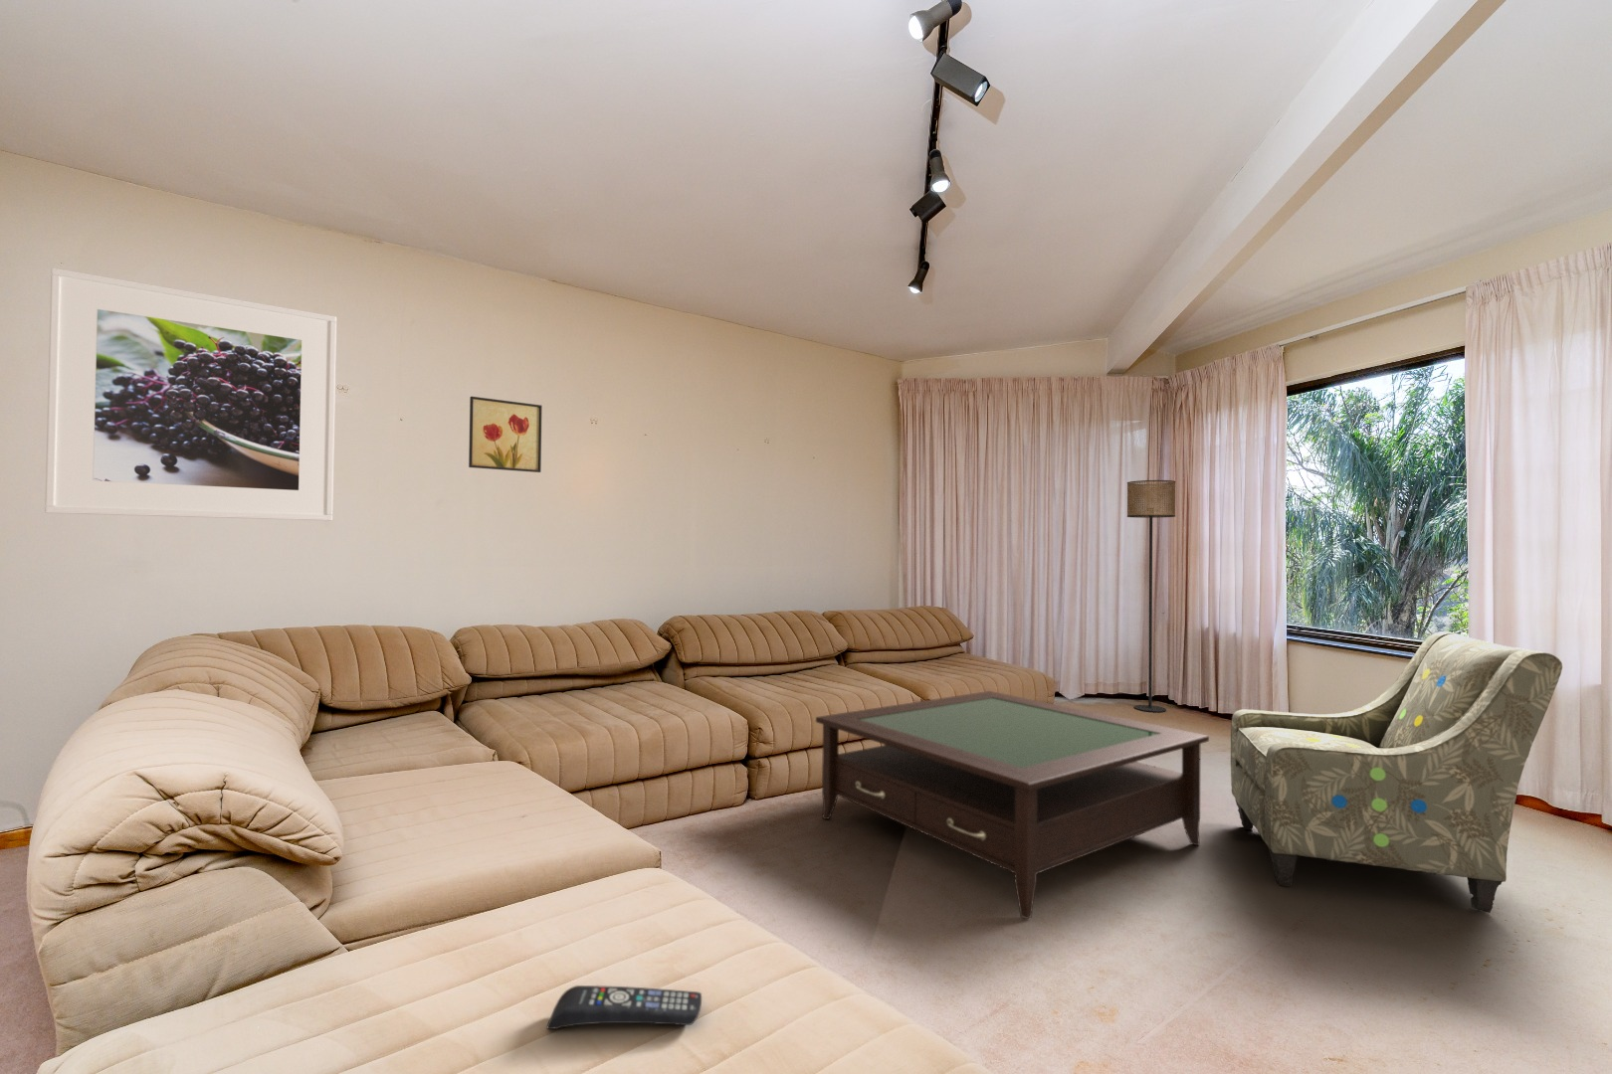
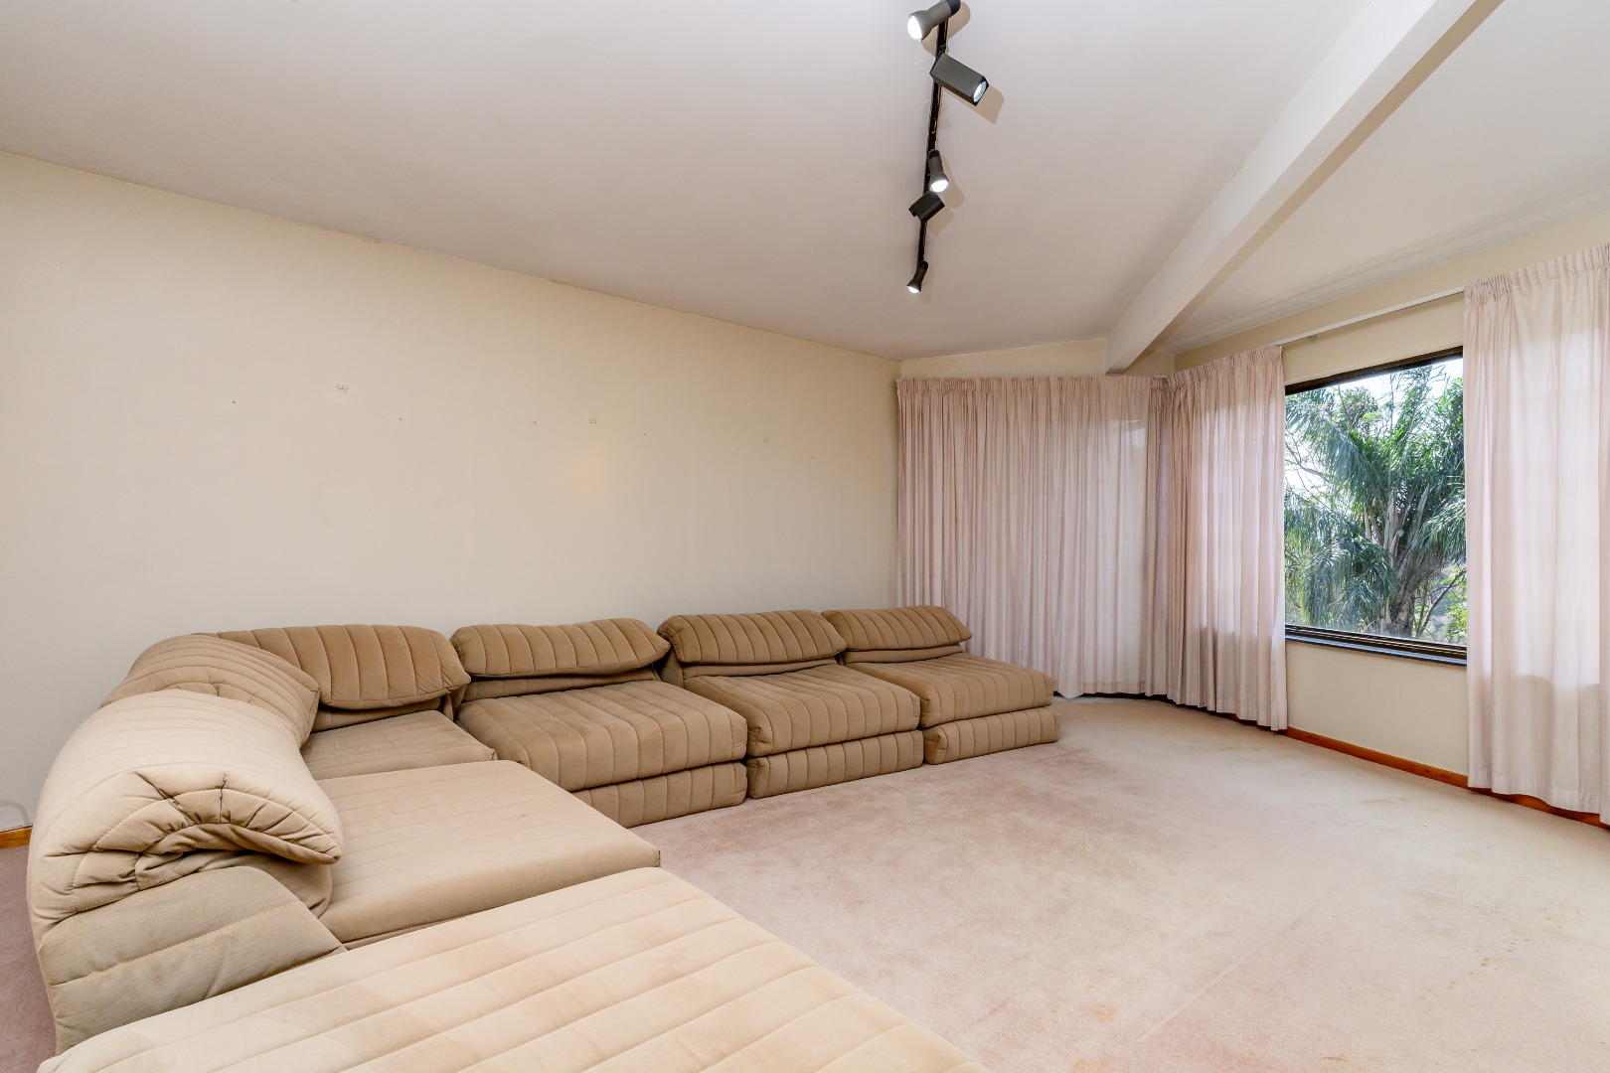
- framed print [44,266,337,523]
- coffee table [814,690,1210,919]
- armchair [1229,630,1563,913]
- wall art [468,396,543,473]
- floor lamp [1126,479,1177,713]
- remote control [546,984,703,1030]
